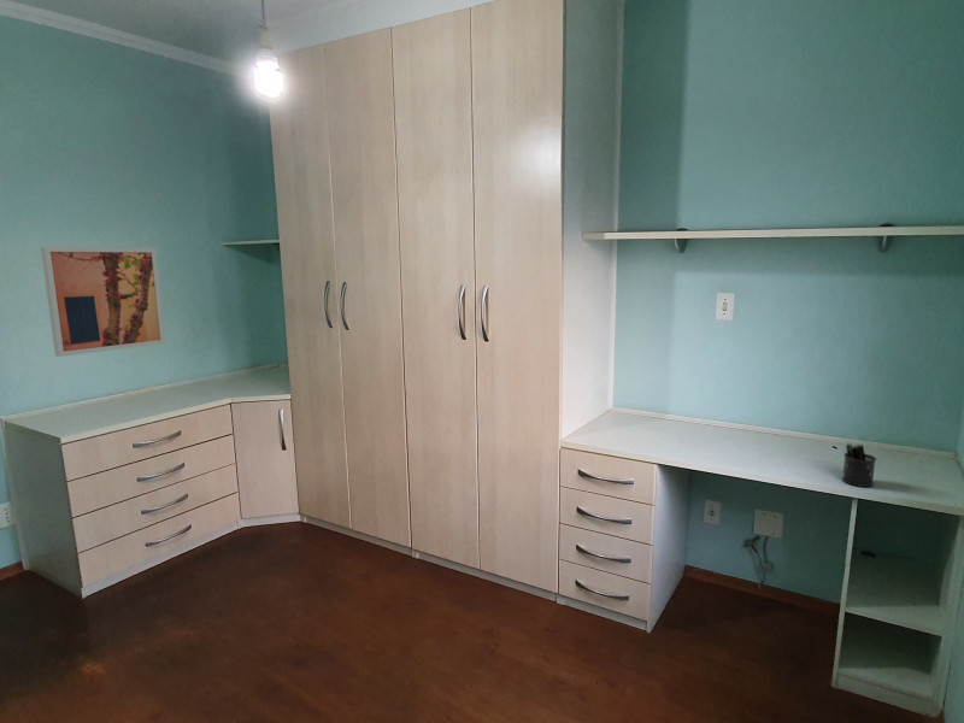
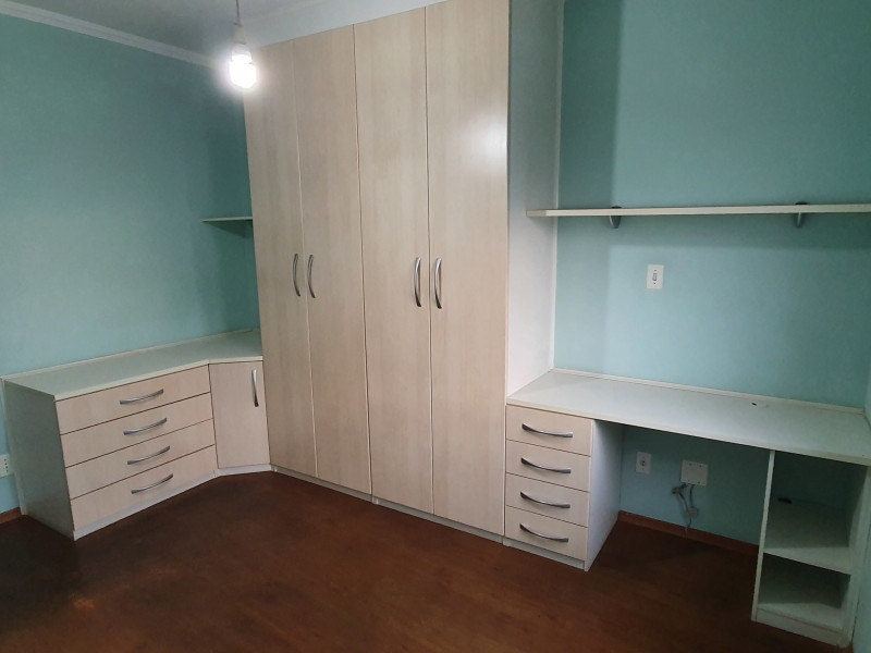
- pen holder [841,442,877,488]
- wall art [40,246,166,358]
